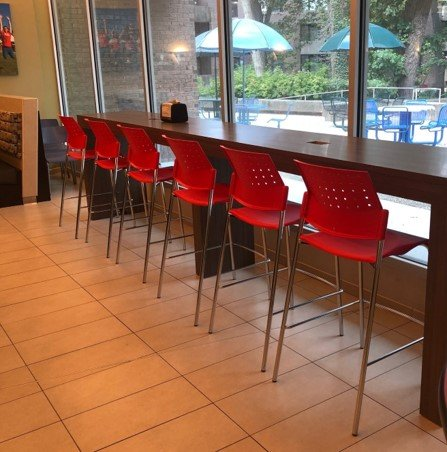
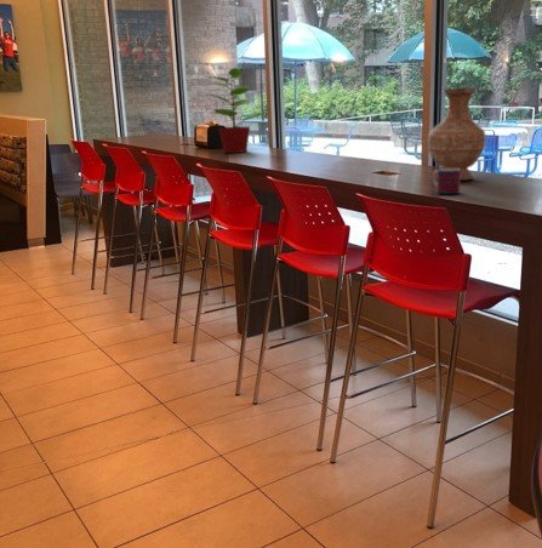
+ mug [432,167,462,195]
+ potted plant [207,63,270,154]
+ vase [427,87,486,182]
